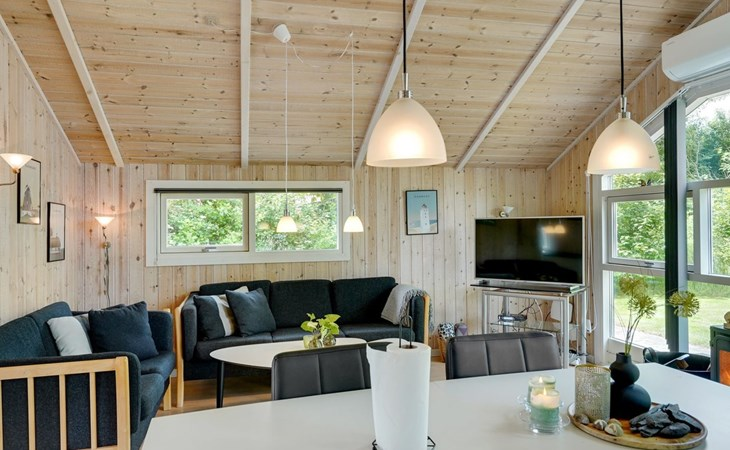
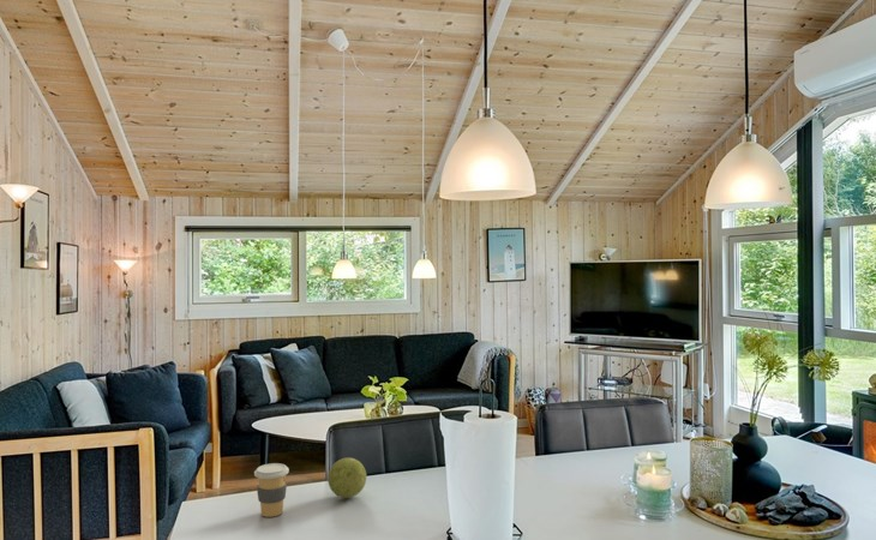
+ decorative ball [326,456,367,499]
+ coffee cup [253,462,290,518]
